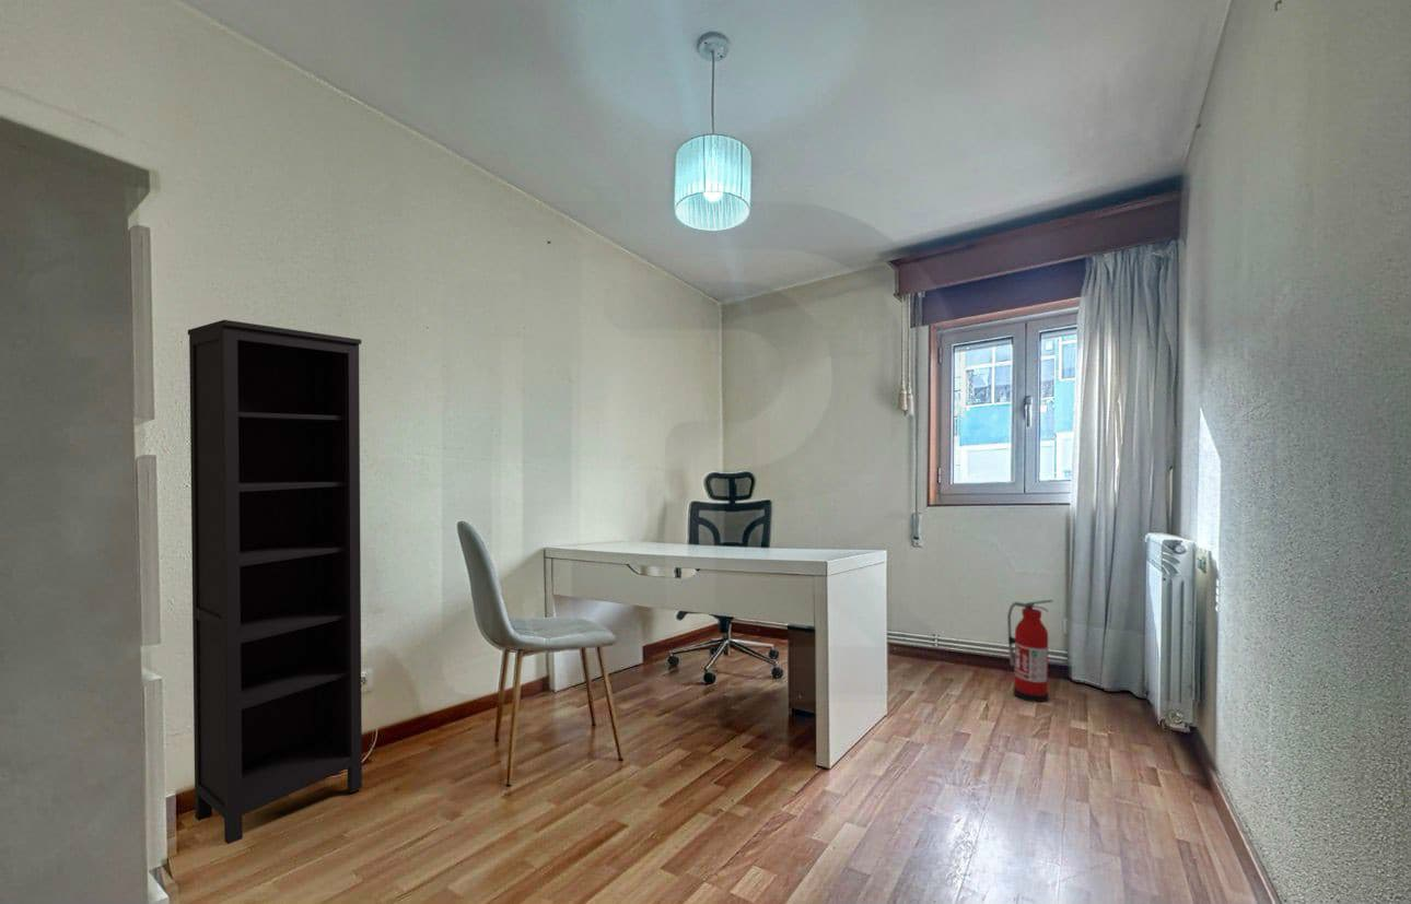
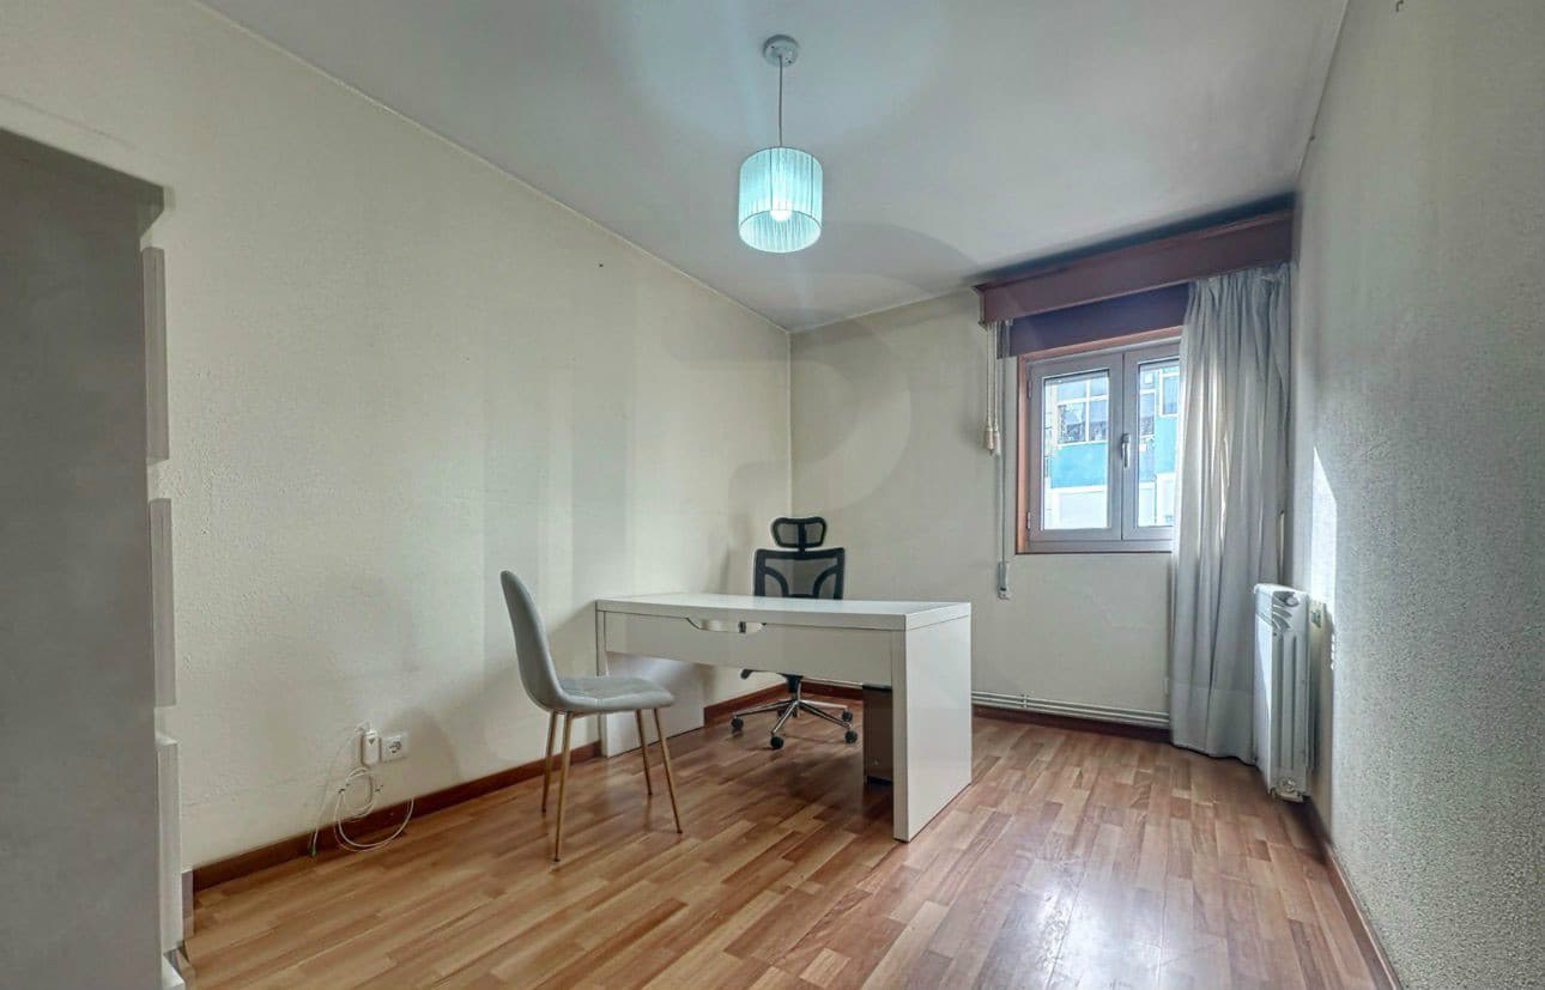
- fire extinguisher [1006,599,1053,703]
- bookcase [187,319,363,845]
